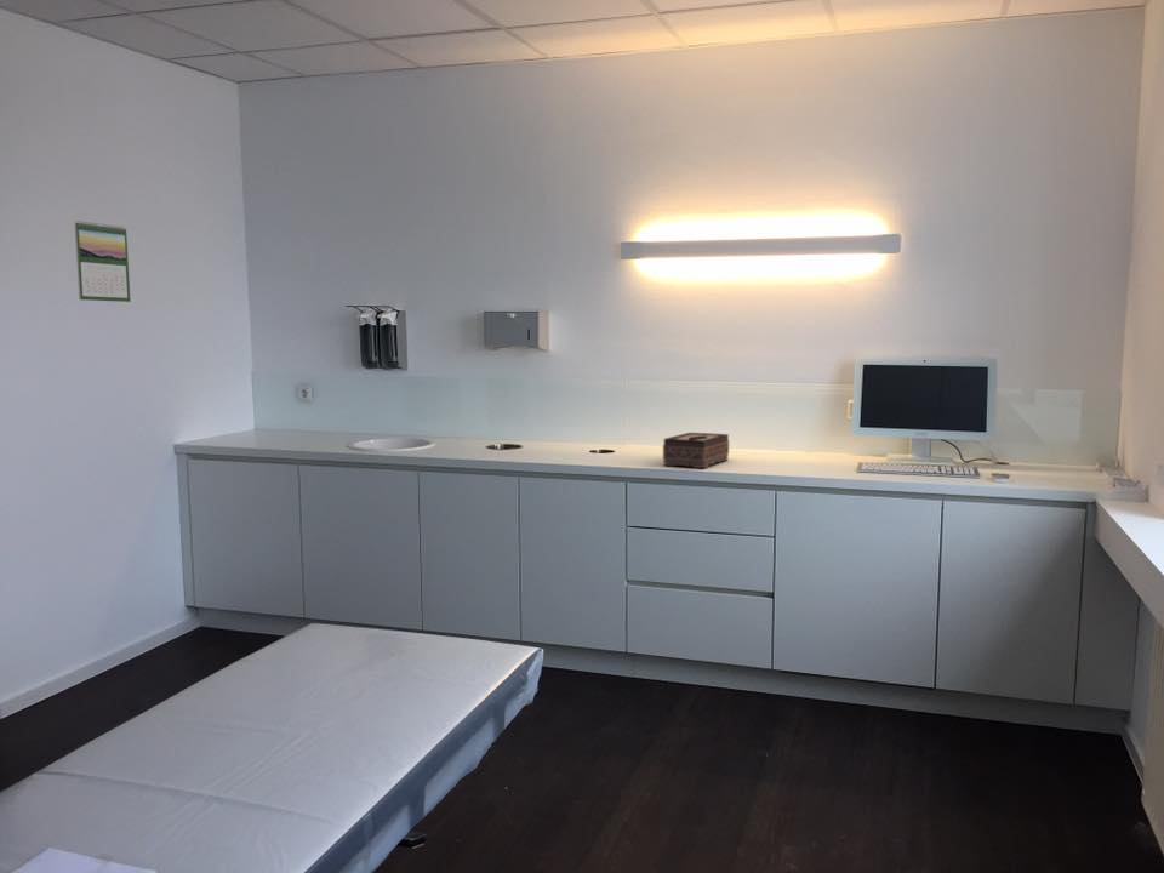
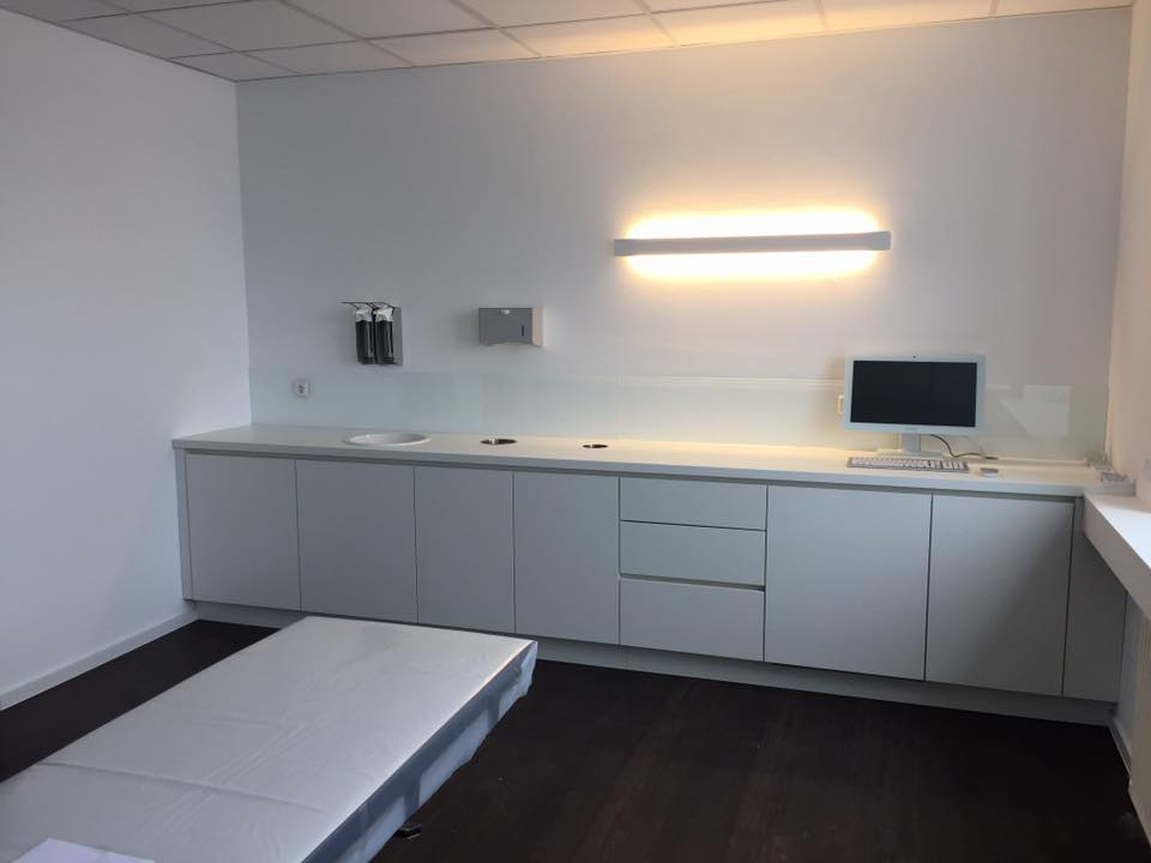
- calendar [74,219,132,303]
- tissue box [662,432,730,469]
